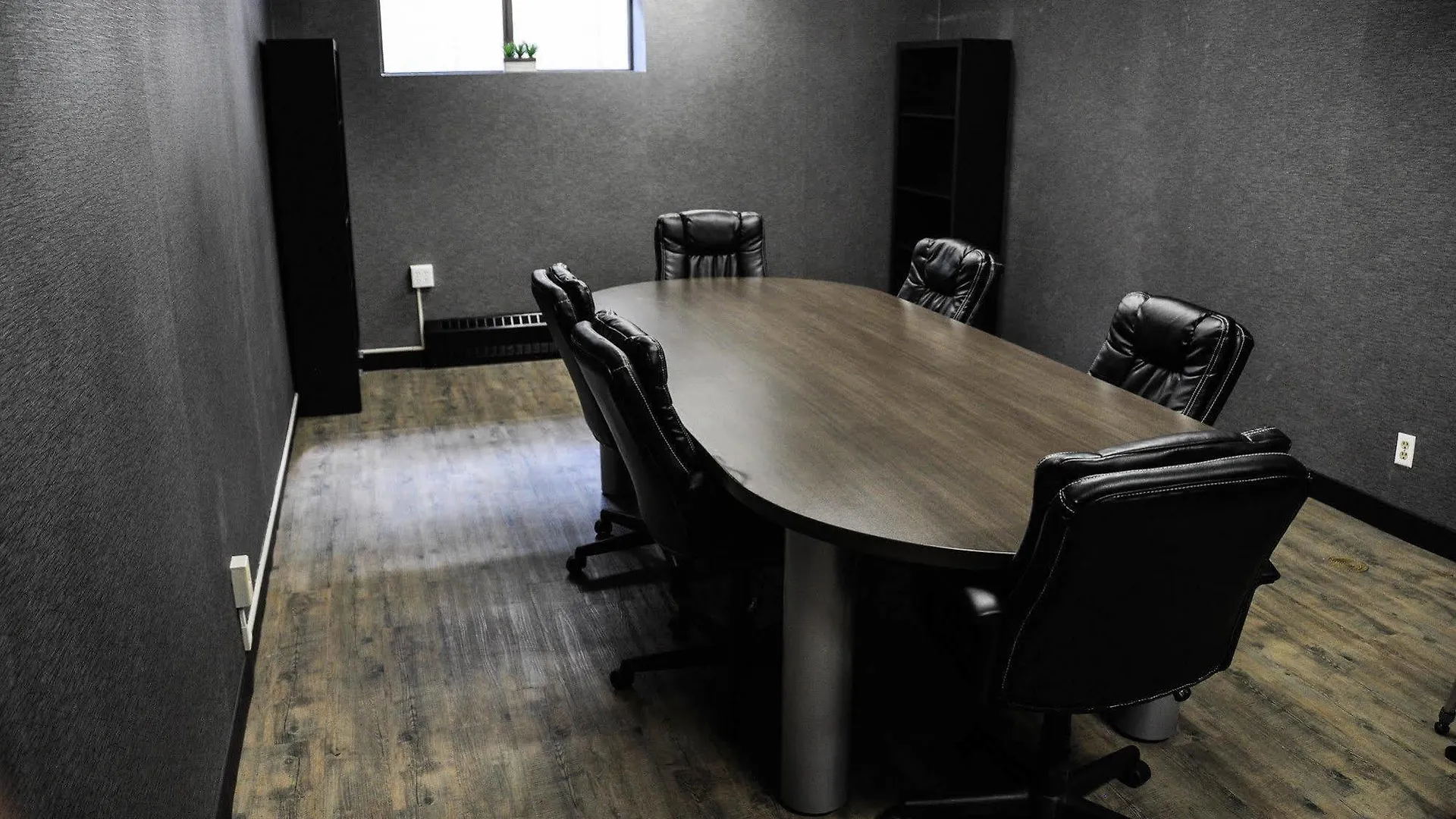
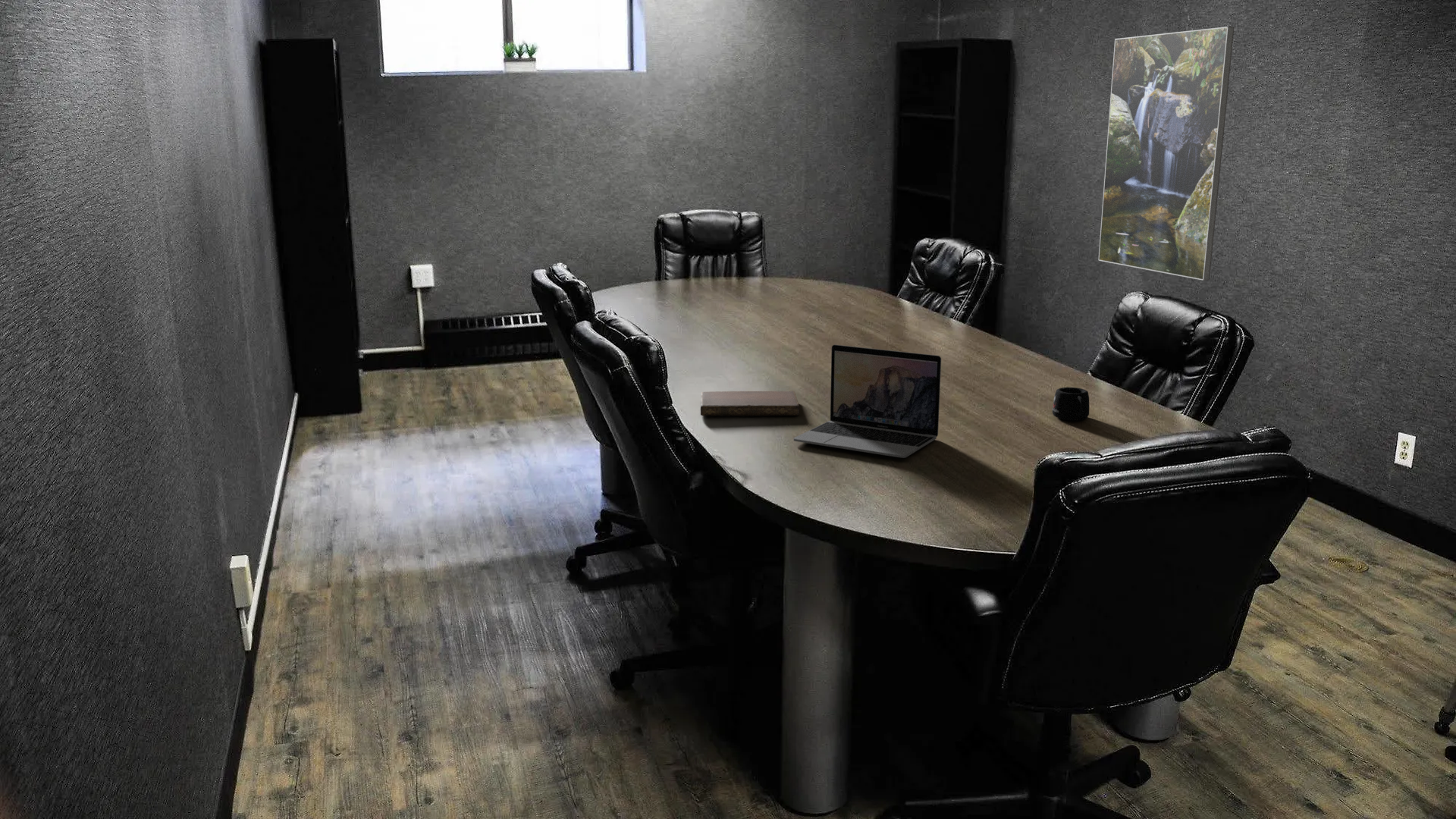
+ notebook [700,391,800,416]
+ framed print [1098,26,1235,281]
+ mug [1052,387,1090,421]
+ laptop [793,344,942,459]
